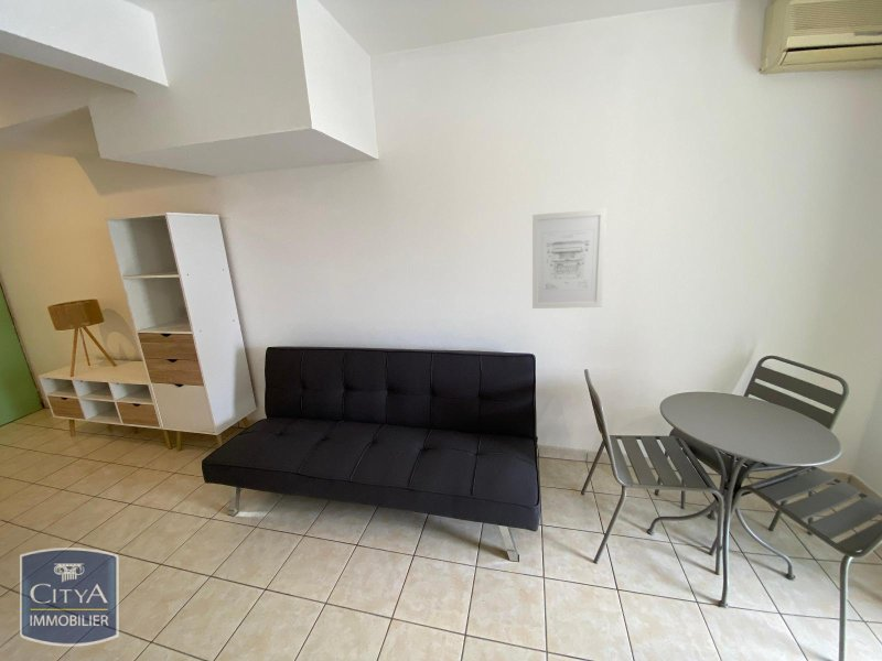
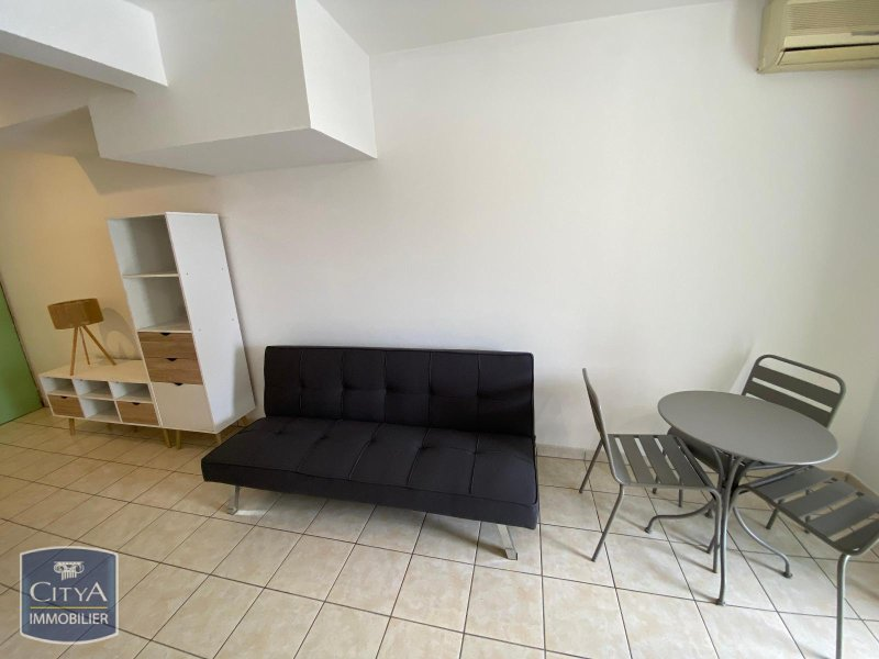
- wall art [531,208,607,310]
